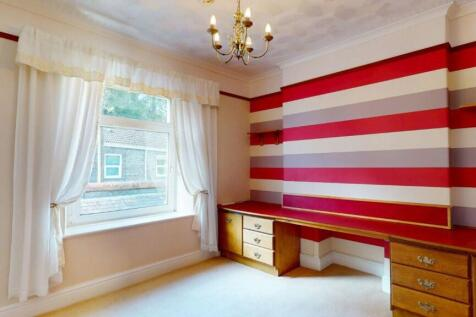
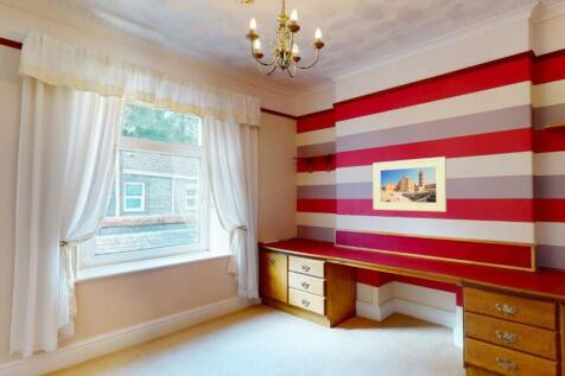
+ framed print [372,155,447,212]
